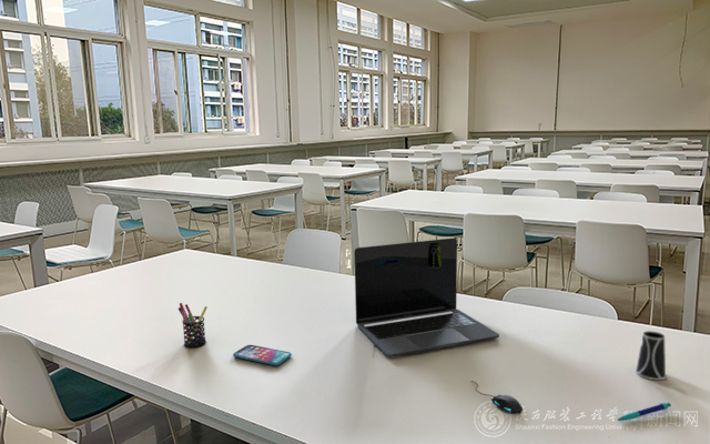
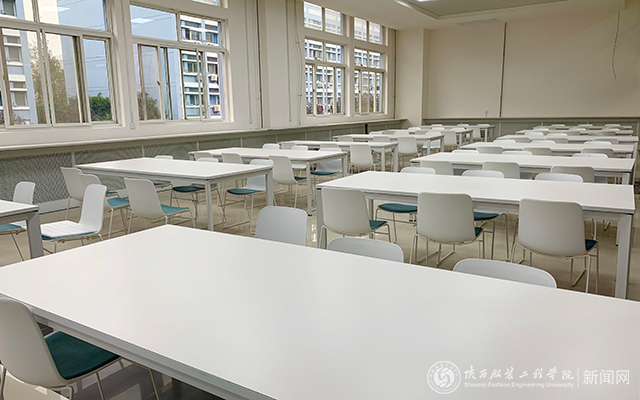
- mouse [470,380,524,415]
- cup [635,330,667,381]
- pen [616,402,672,422]
- pen holder [178,302,209,349]
- smartphone [232,344,293,366]
- laptop [353,236,500,357]
